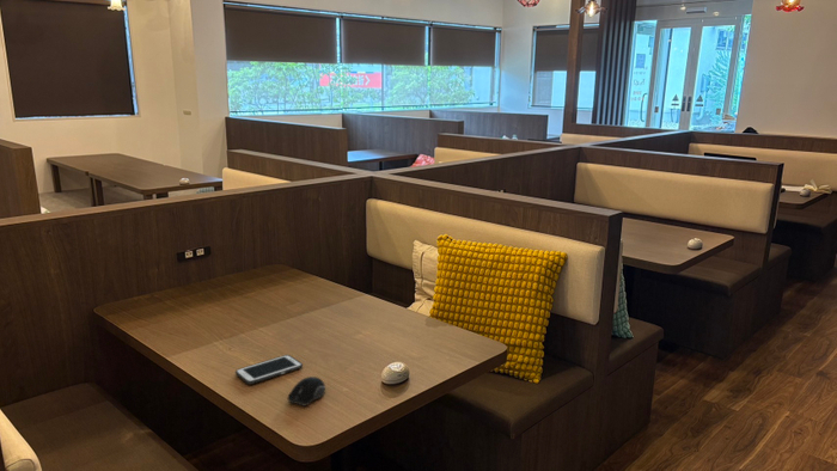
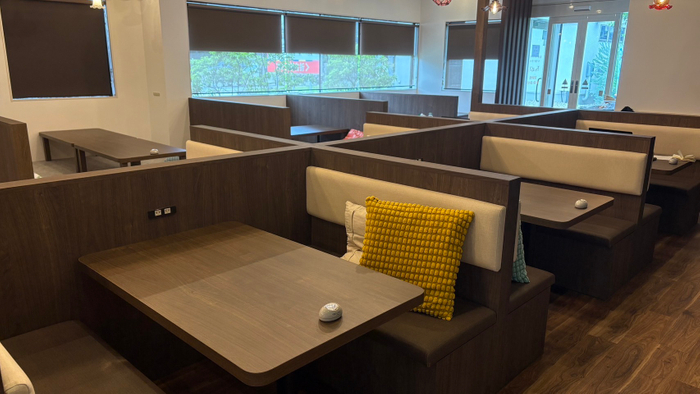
- cell phone [234,354,304,385]
- computer mouse [287,375,326,408]
